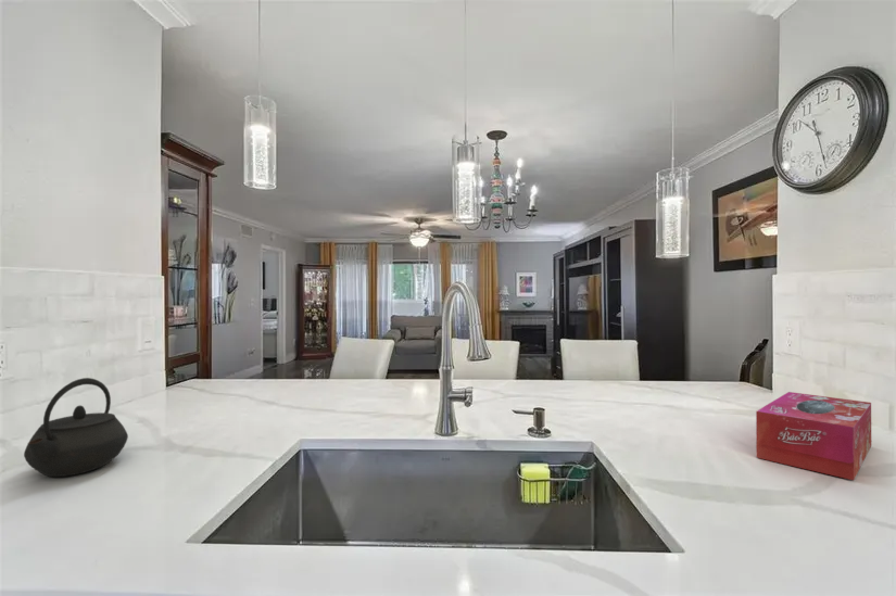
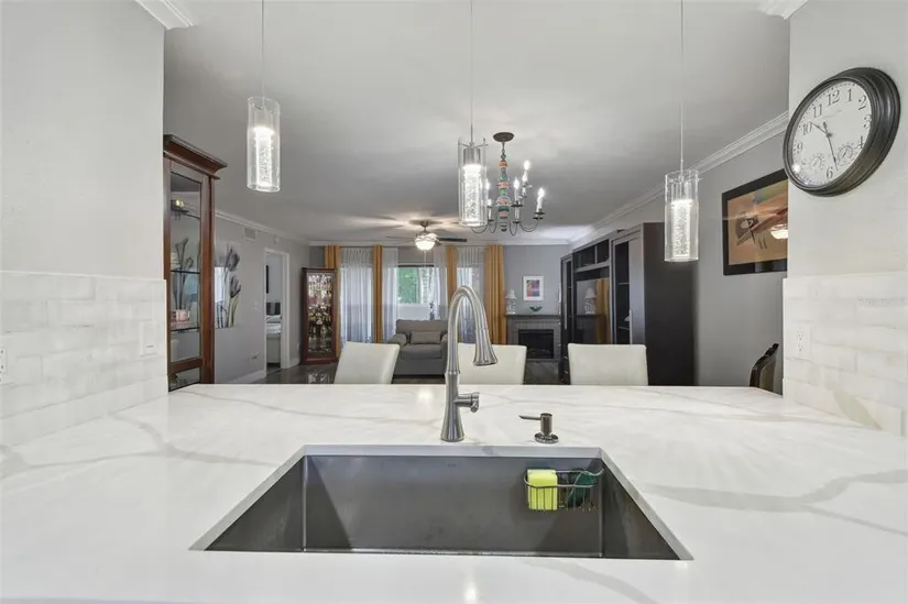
- tissue box [755,391,872,481]
- kettle [23,377,129,478]
